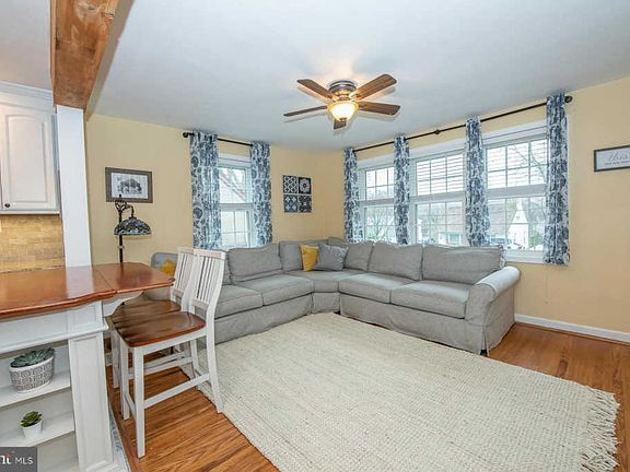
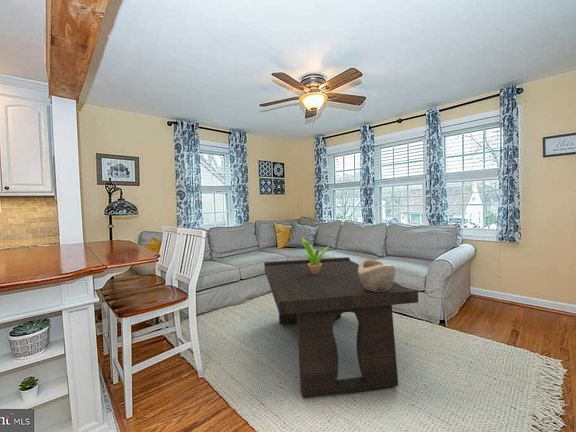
+ coffee table [263,256,419,399]
+ potted plant [300,236,330,275]
+ decorative bowl [358,259,396,292]
